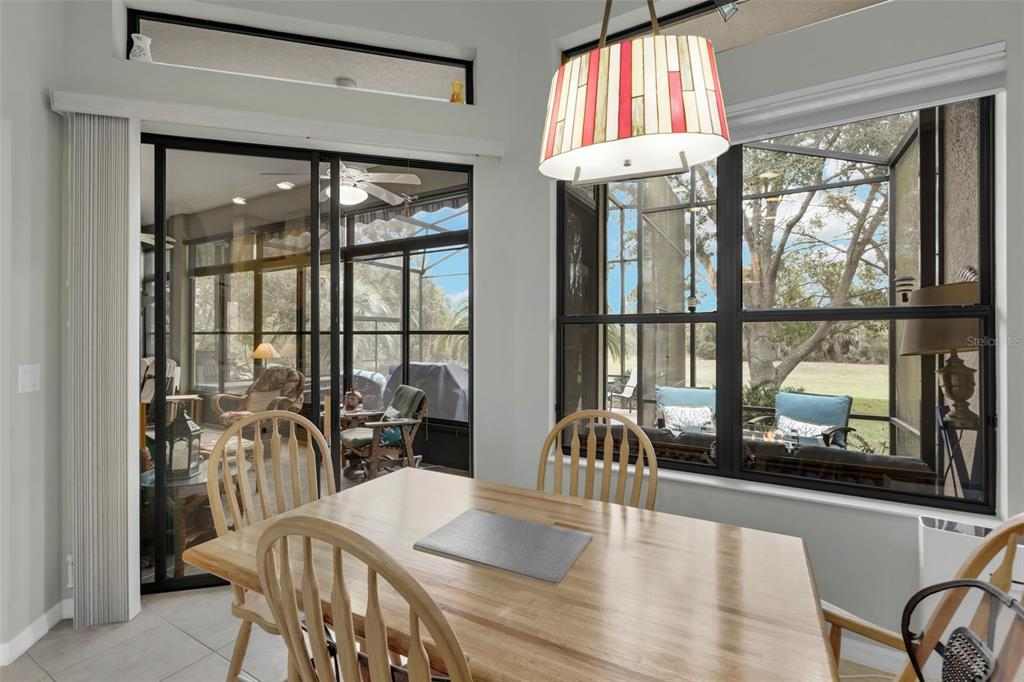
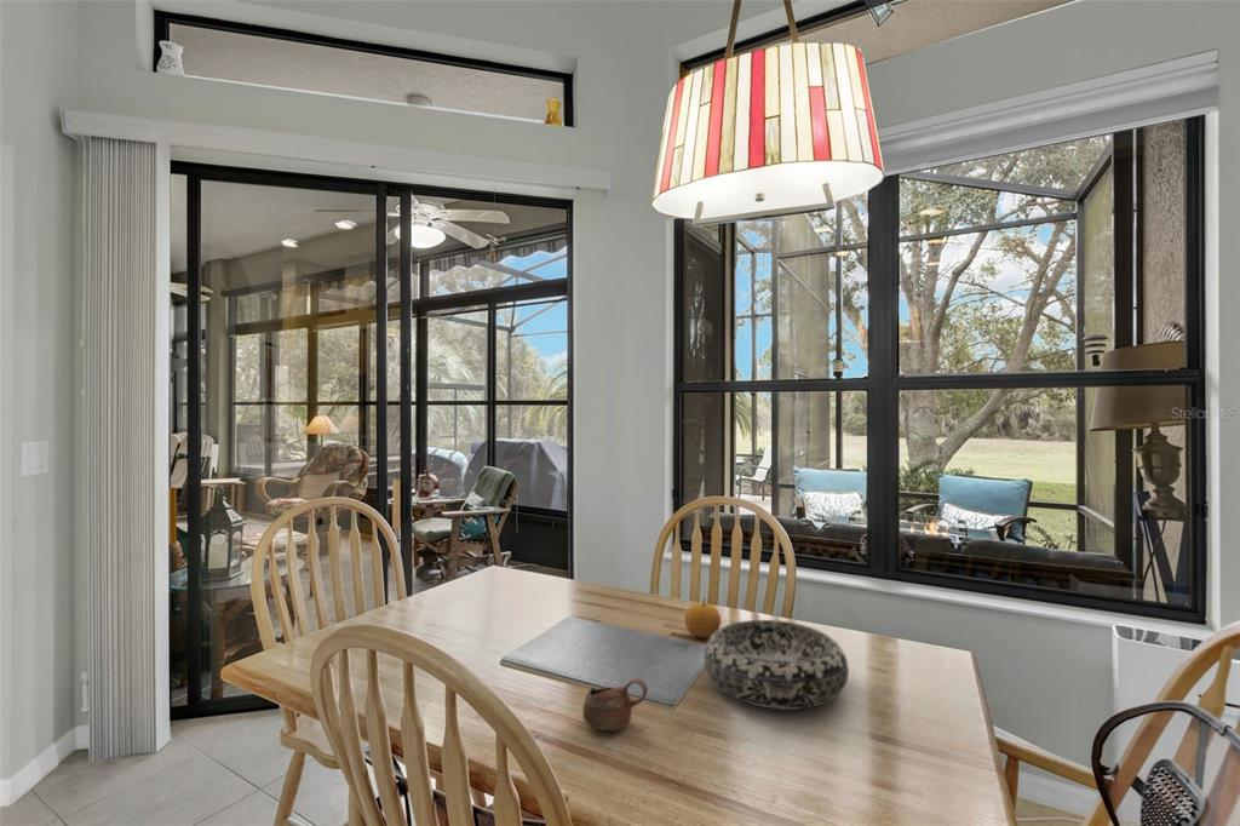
+ fruit [683,597,722,638]
+ decorative bowl [702,619,850,711]
+ cup [581,677,649,732]
